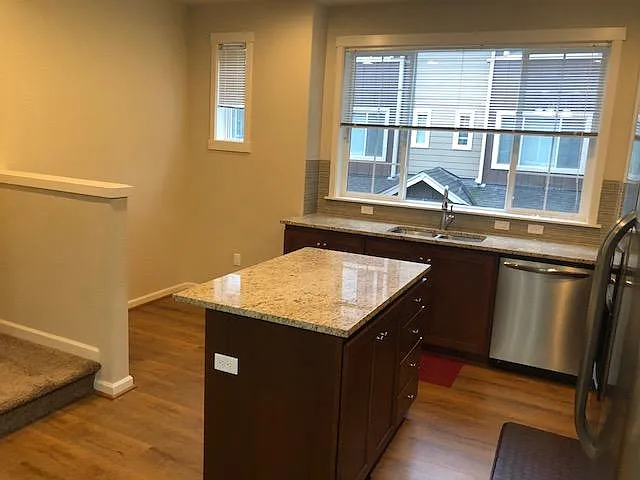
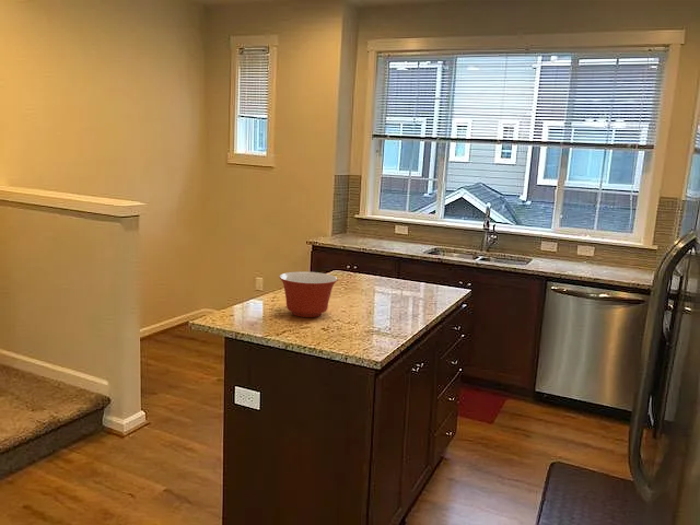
+ mixing bowl [278,270,339,318]
